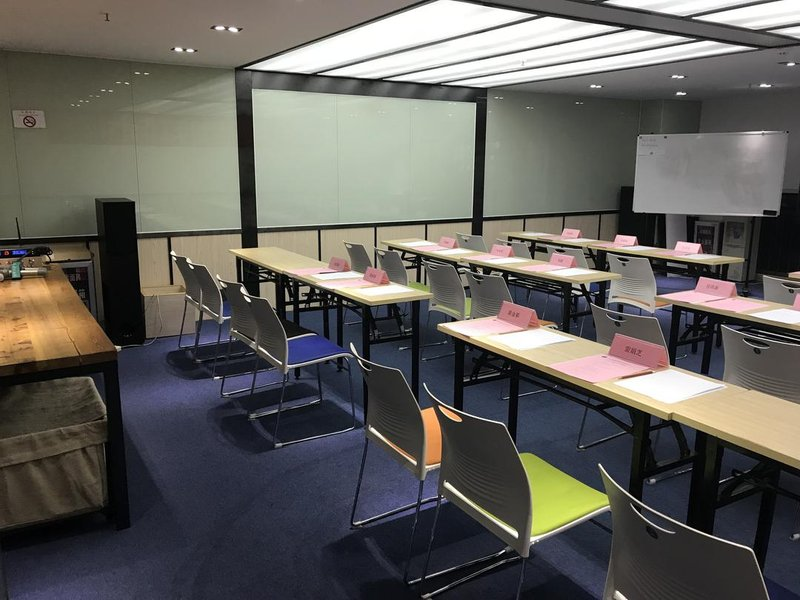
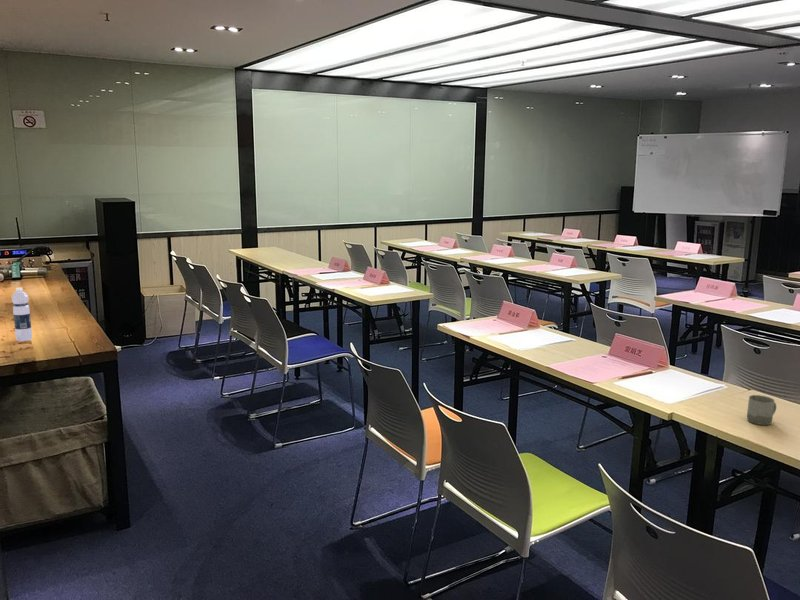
+ cup [746,394,777,426]
+ water bottle [11,287,33,342]
